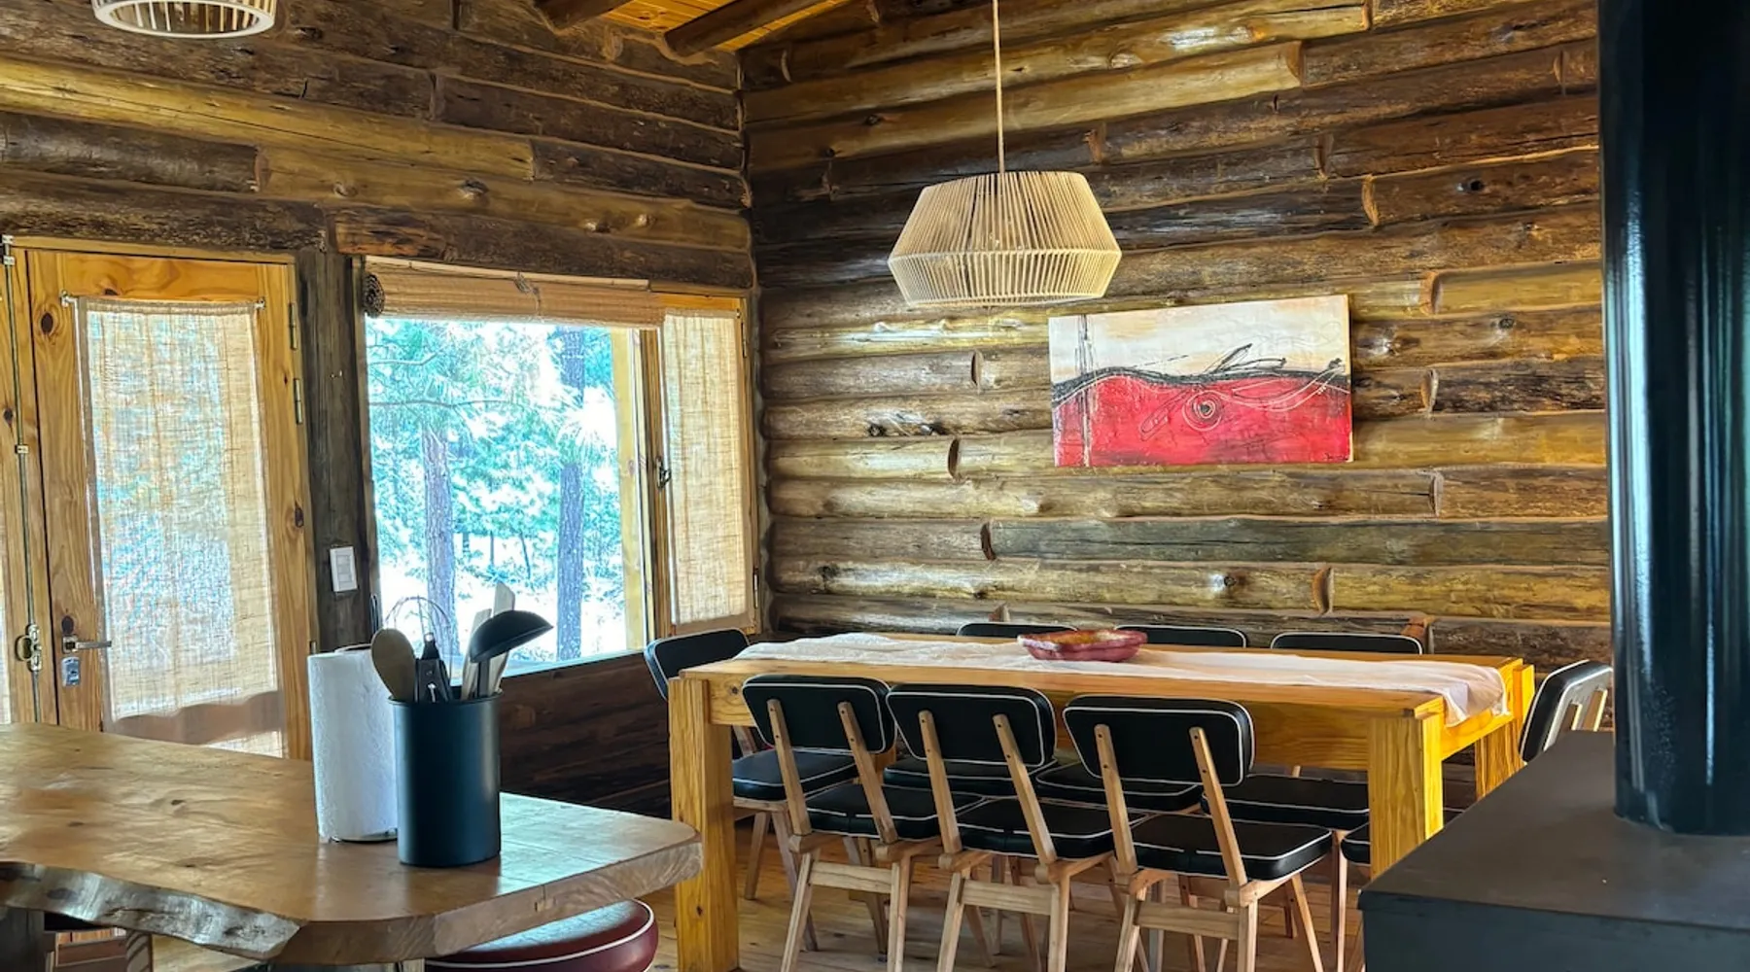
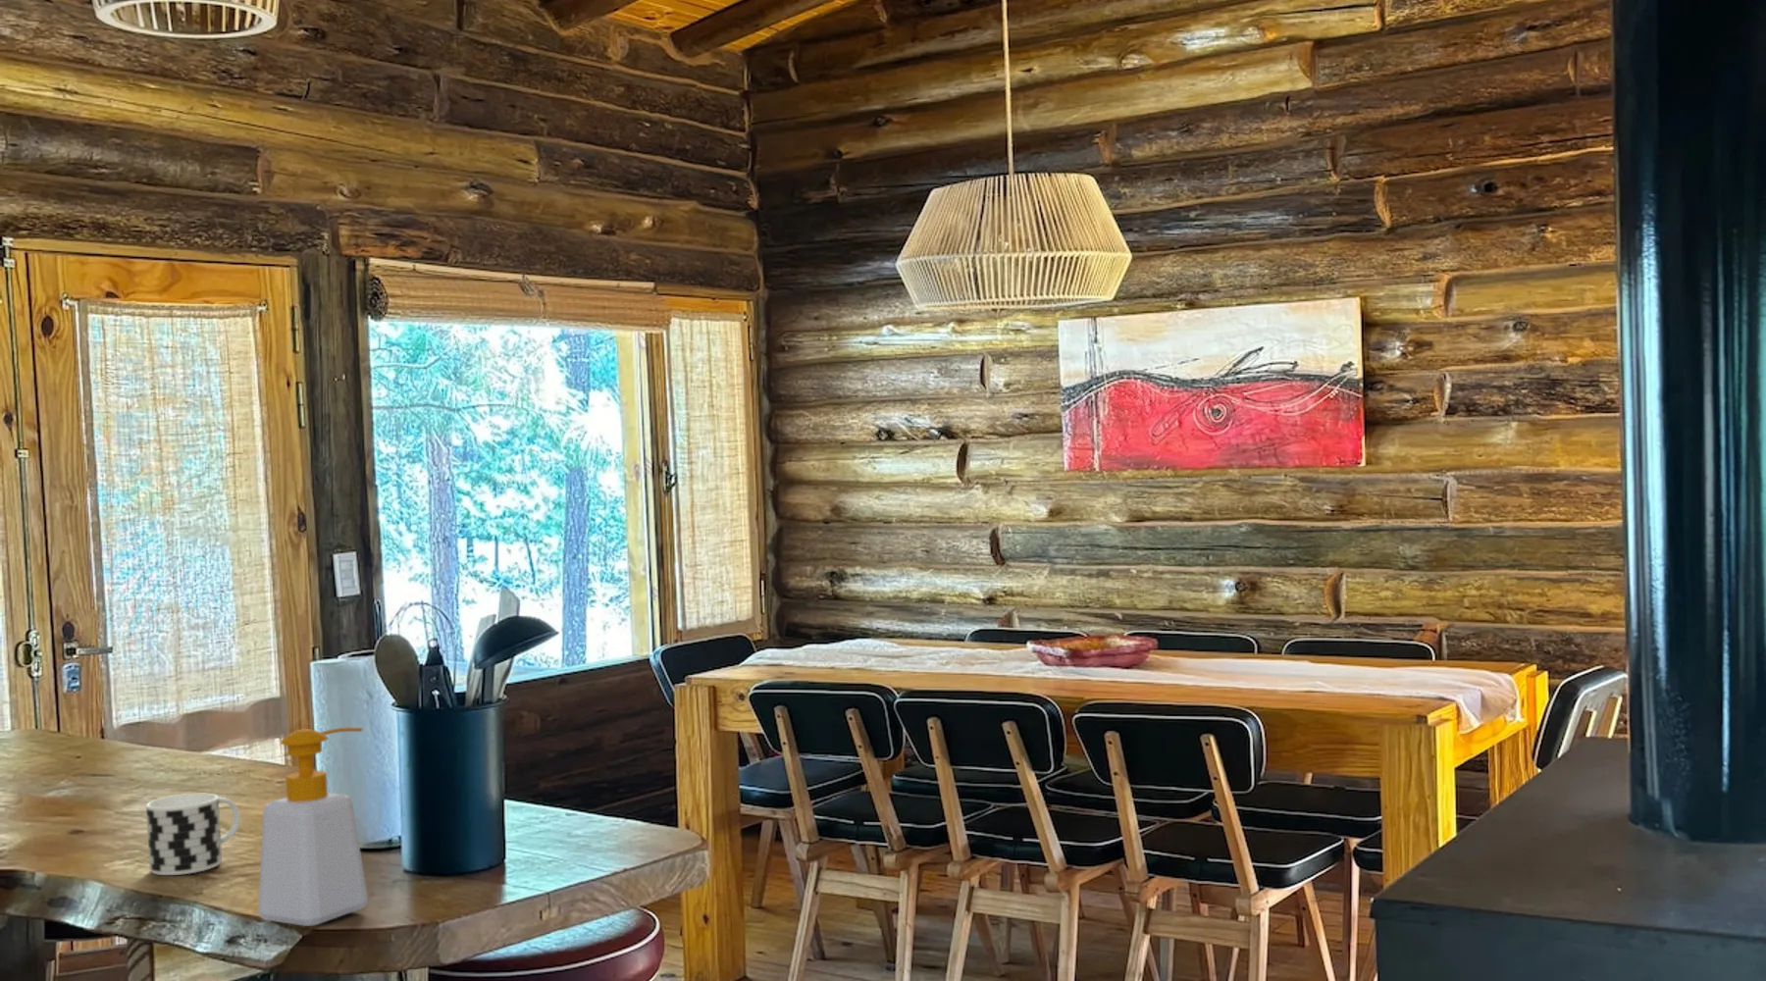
+ soap bottle [257,727,368,927]
+ cup [145,793,242,876]
